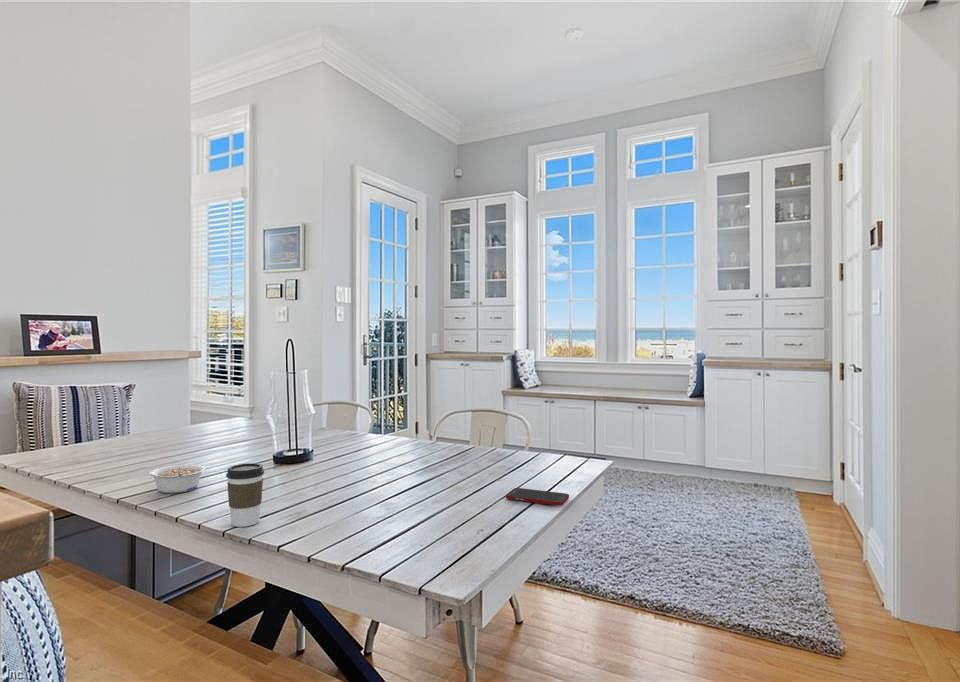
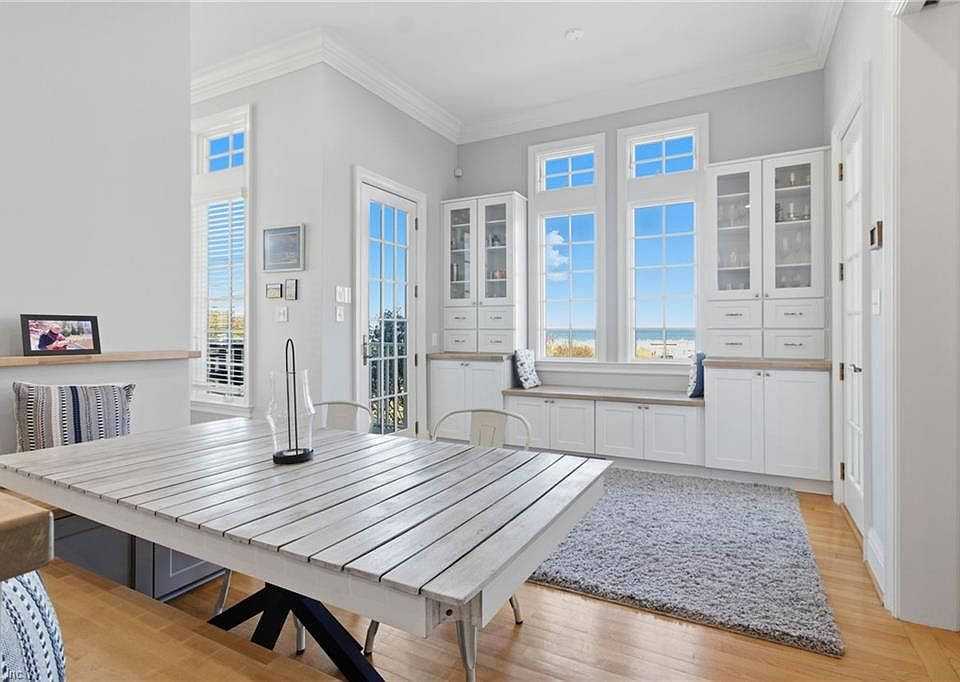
- cell phone [505,487,570,506]
- legume [148,464,207,494]
- coffee cup [225,462,265,528]
